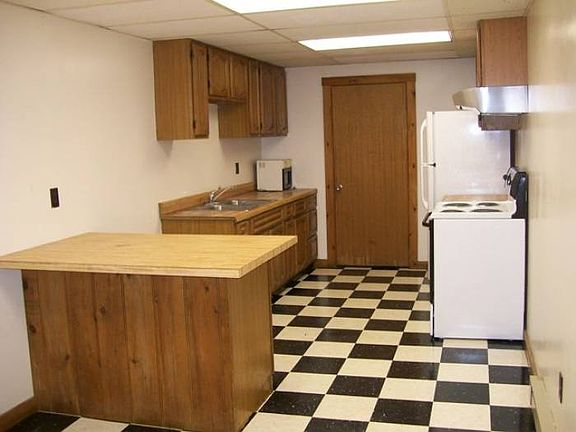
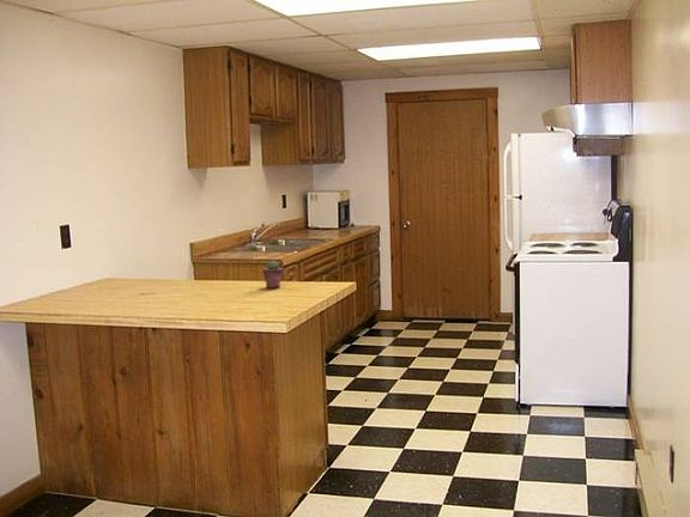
+ potted succulent [261,260,284,290]
